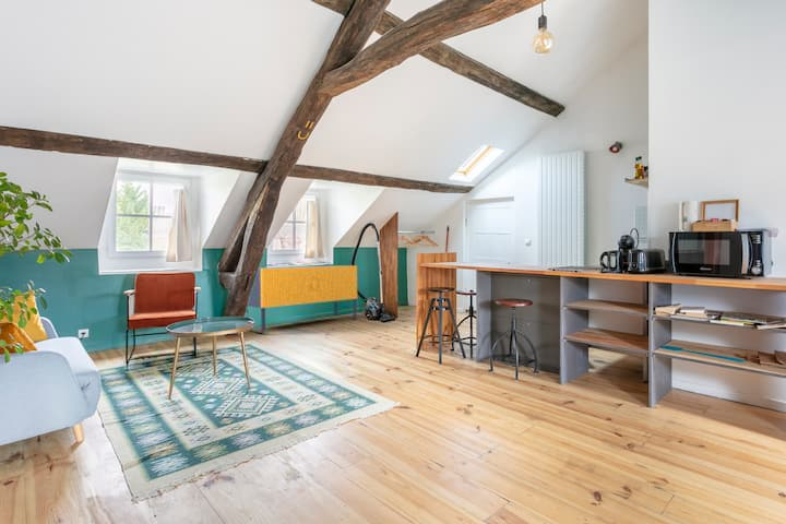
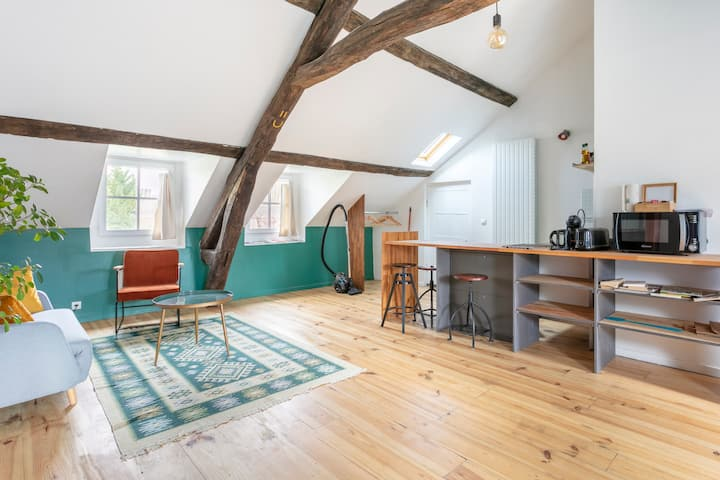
- sideboard [246,264,358,334]
